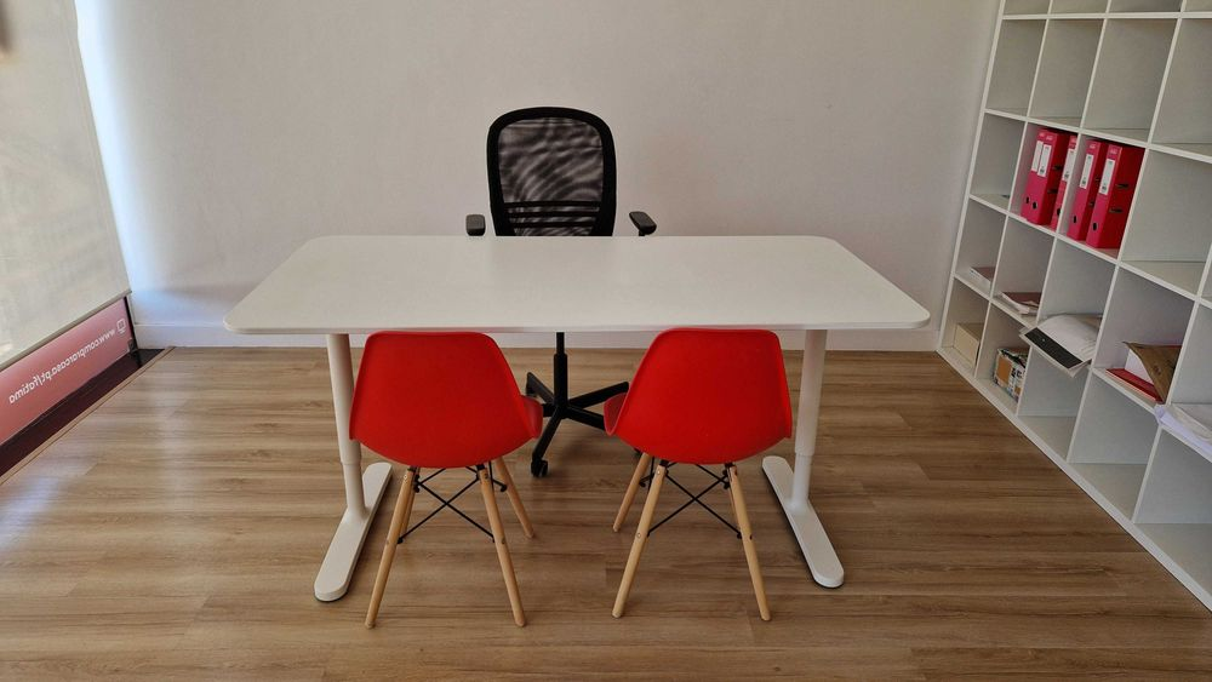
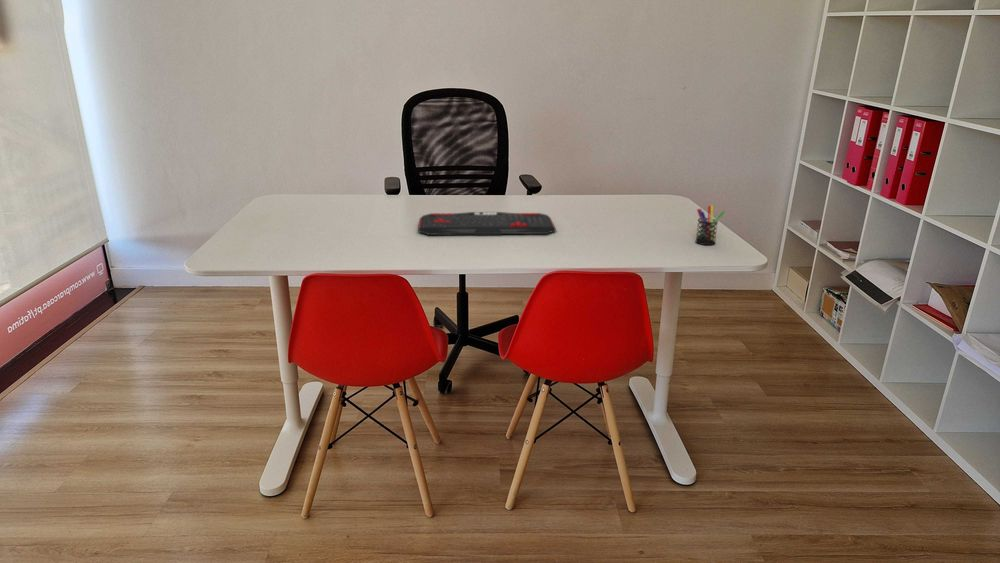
+ keyboard [417,211,557,236]
+ pen holder [694,204,726,246]
